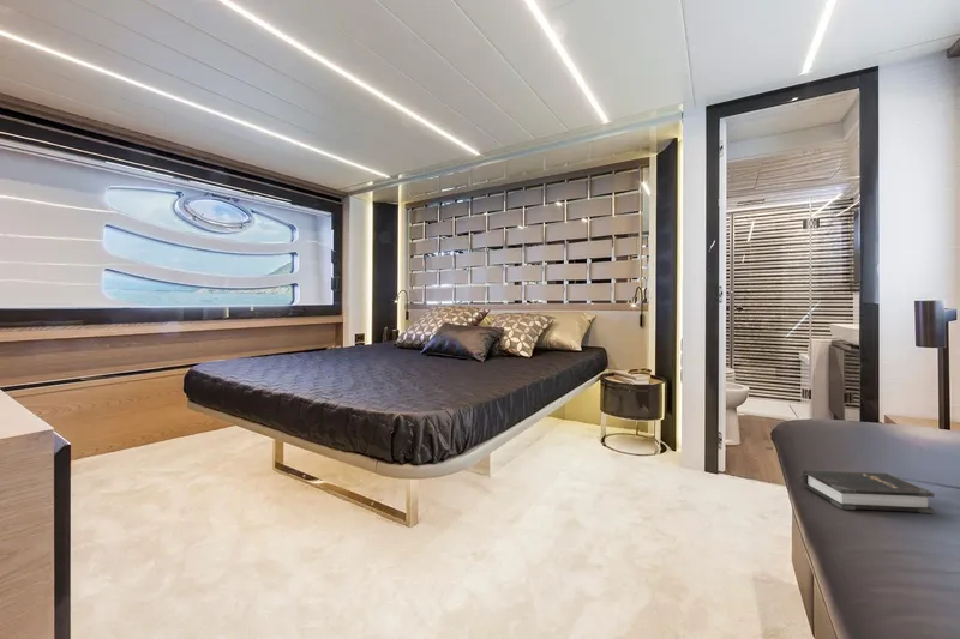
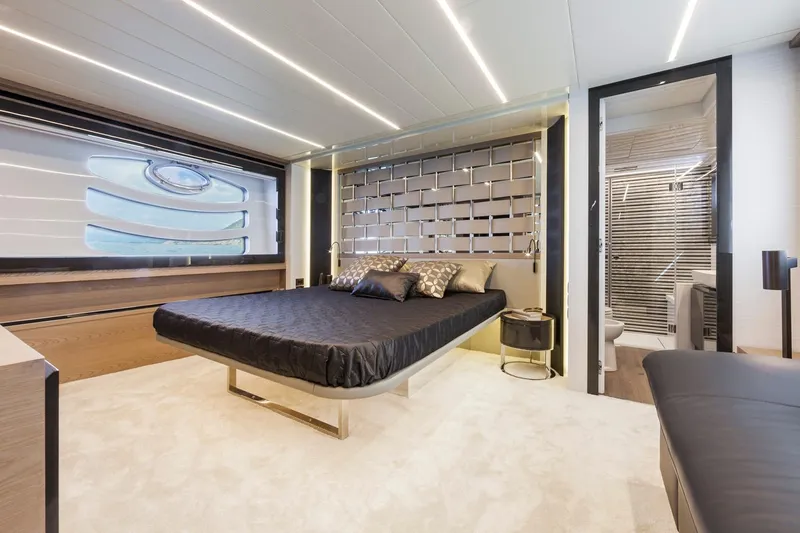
- hardback book [802,469,936,514]
